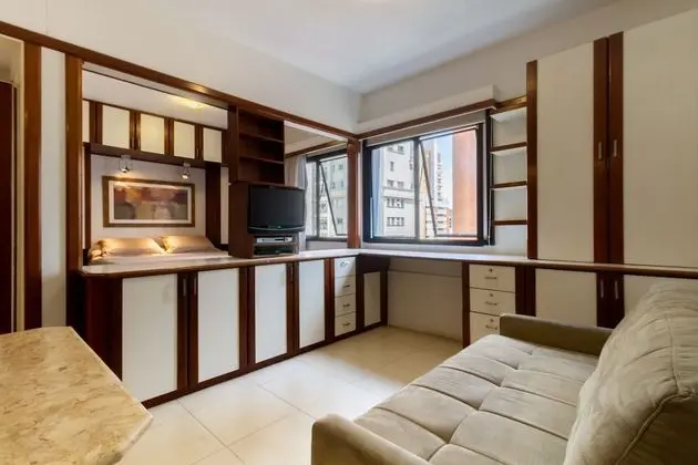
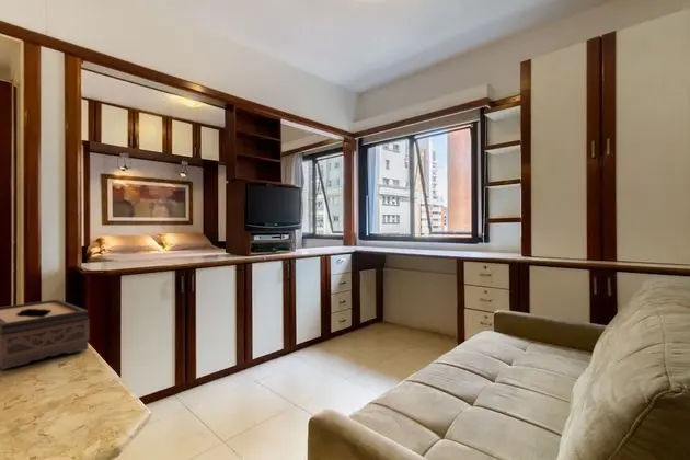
+ tissue box [0,298,91,370]
